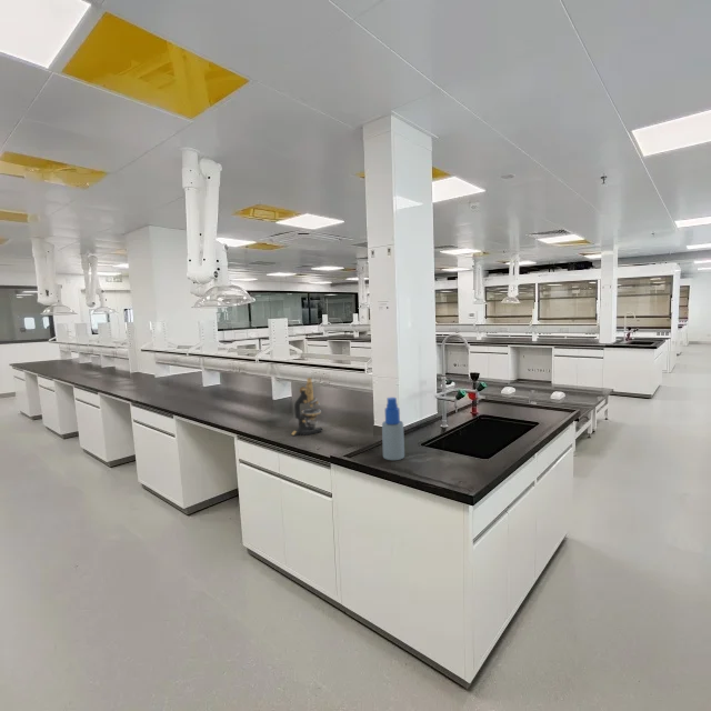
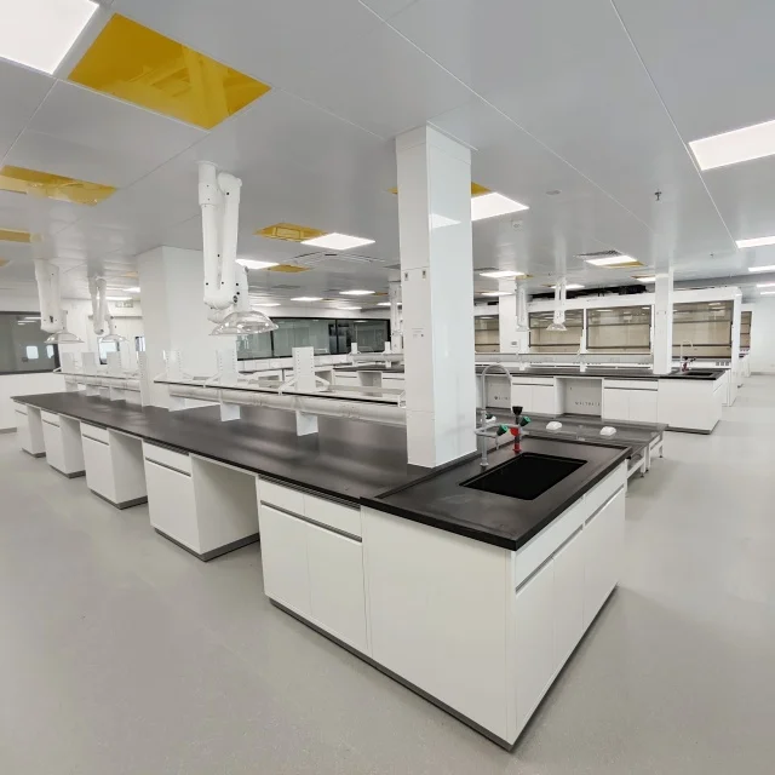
- spray bottle [381,397,405,461]
- microscope [290,377,323,437]
